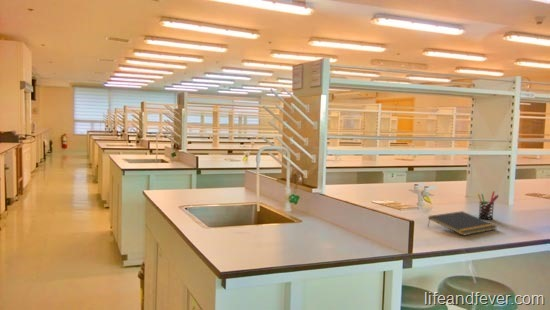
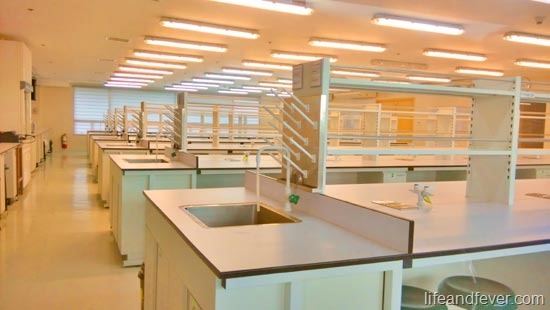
- pen holder [477,190,500,220]
- notepad [426,210,498,237]
